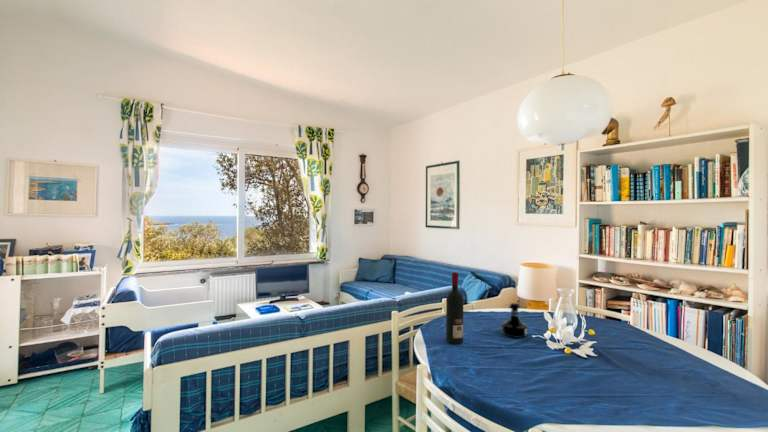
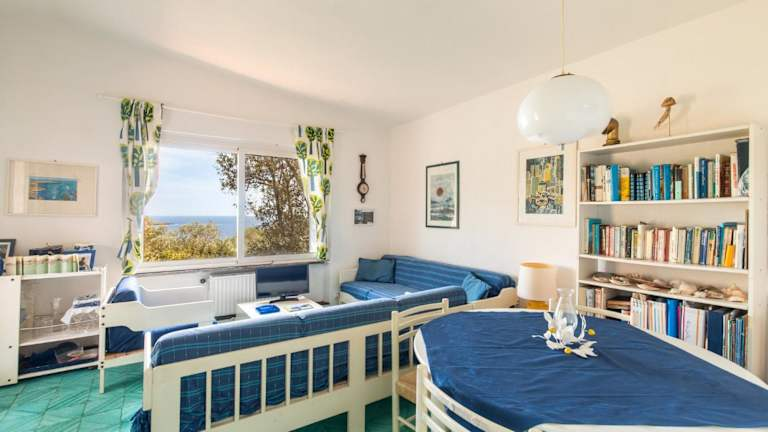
- tequila bottle [501,302,529,339]
- alcohol [445,271,464,345]
